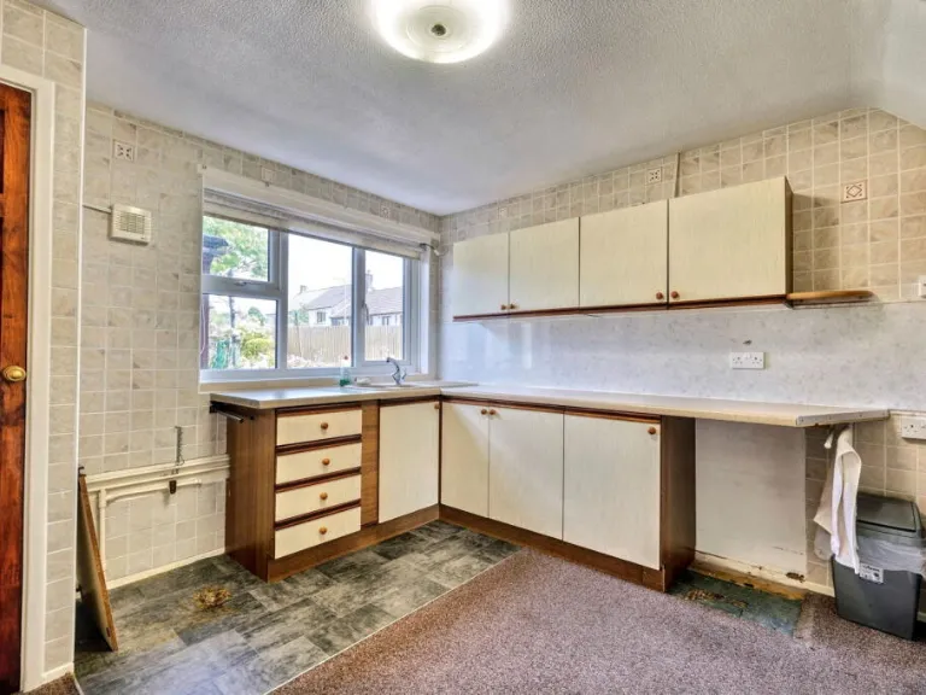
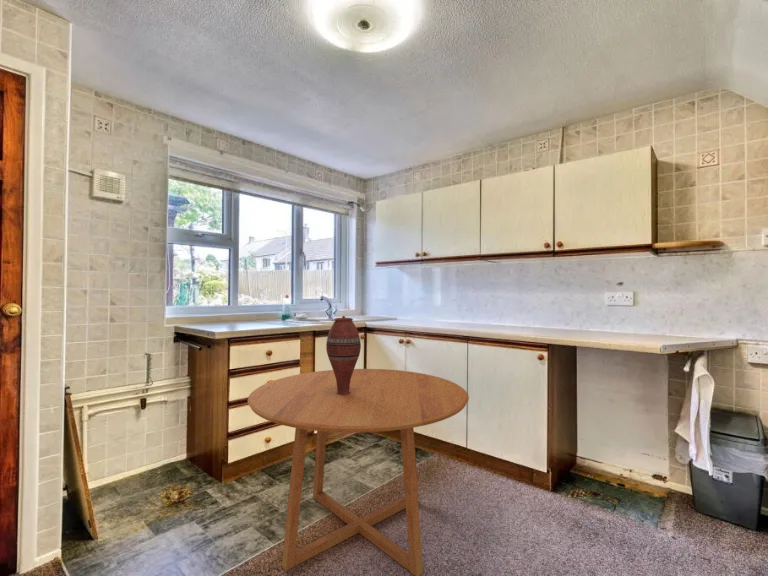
+ dining table [247,368,470,576]
+ vase [325,315,362,395]
